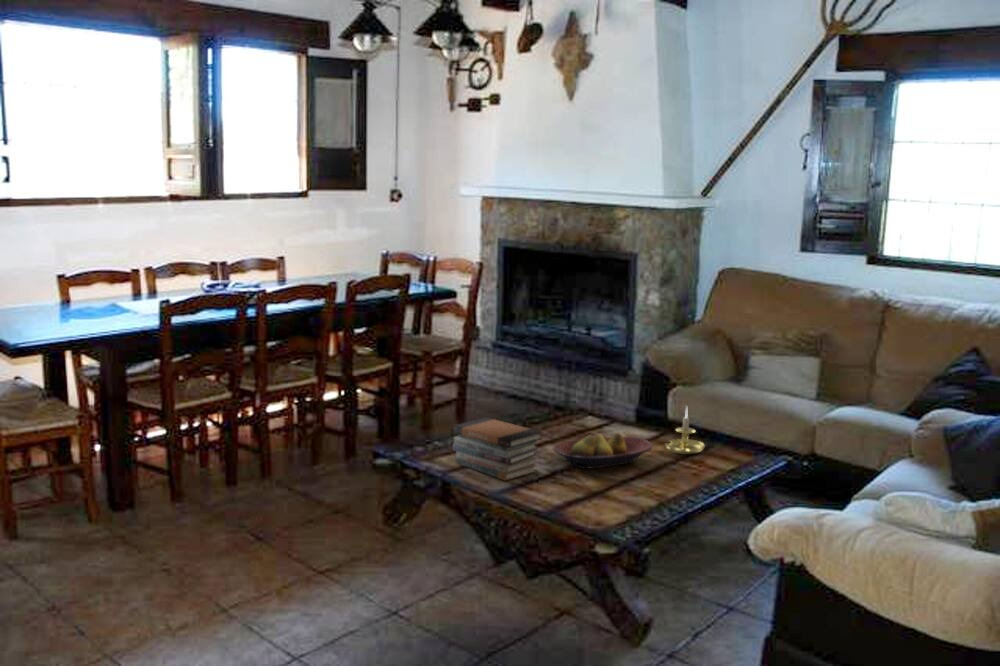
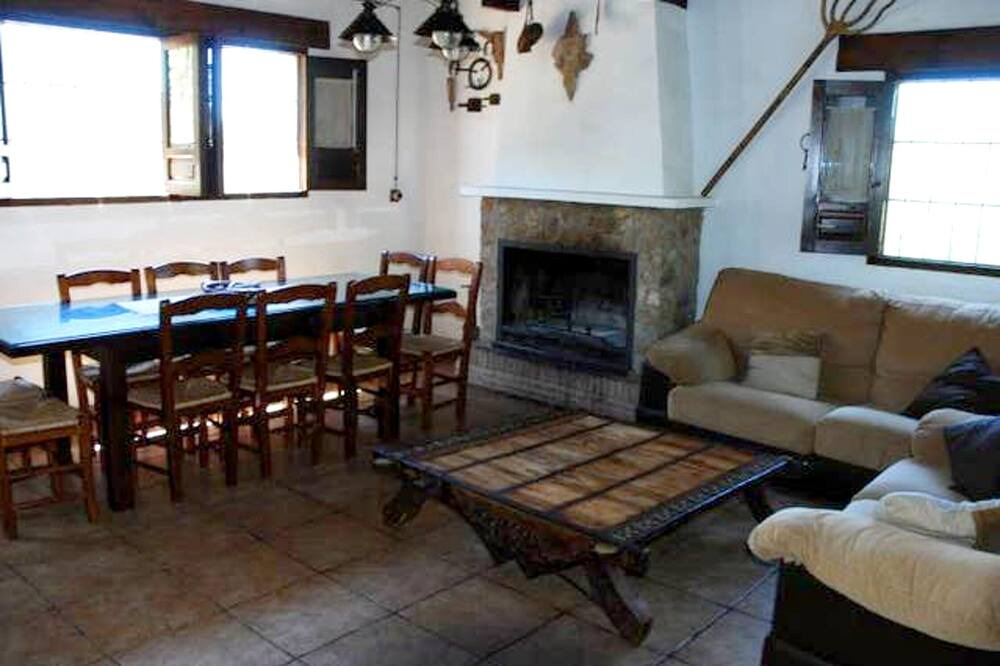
- candle holder [664,405,706,455]
- fruit bowl [552,432,653,469]
- book stack [452,416,543,482]
